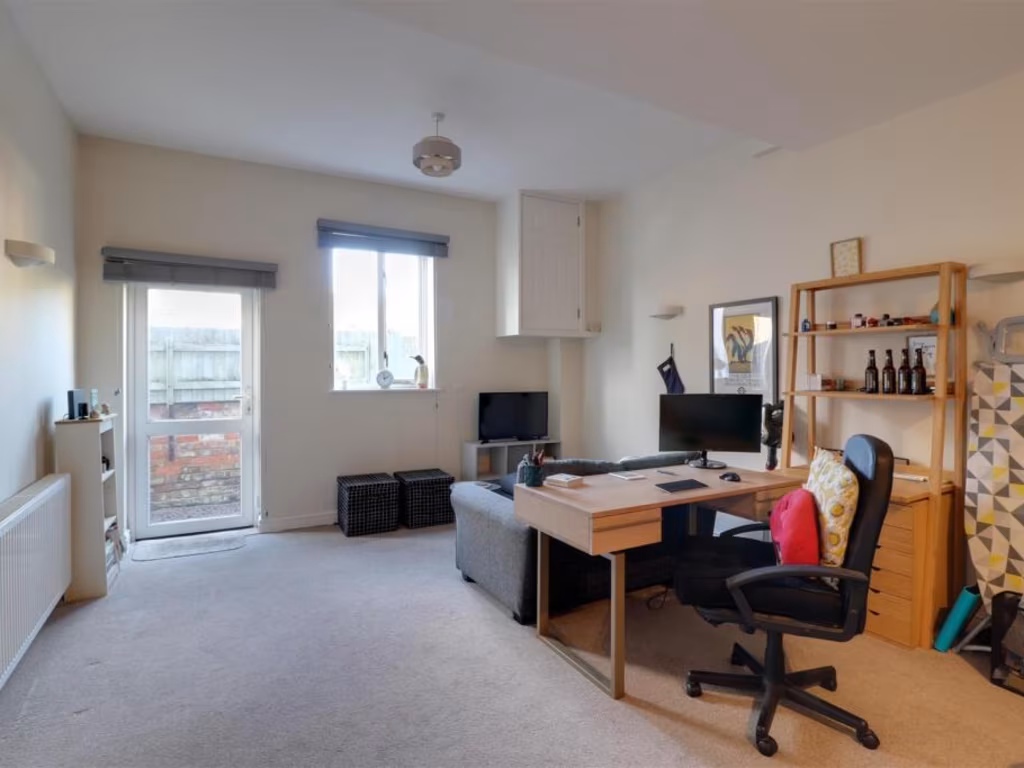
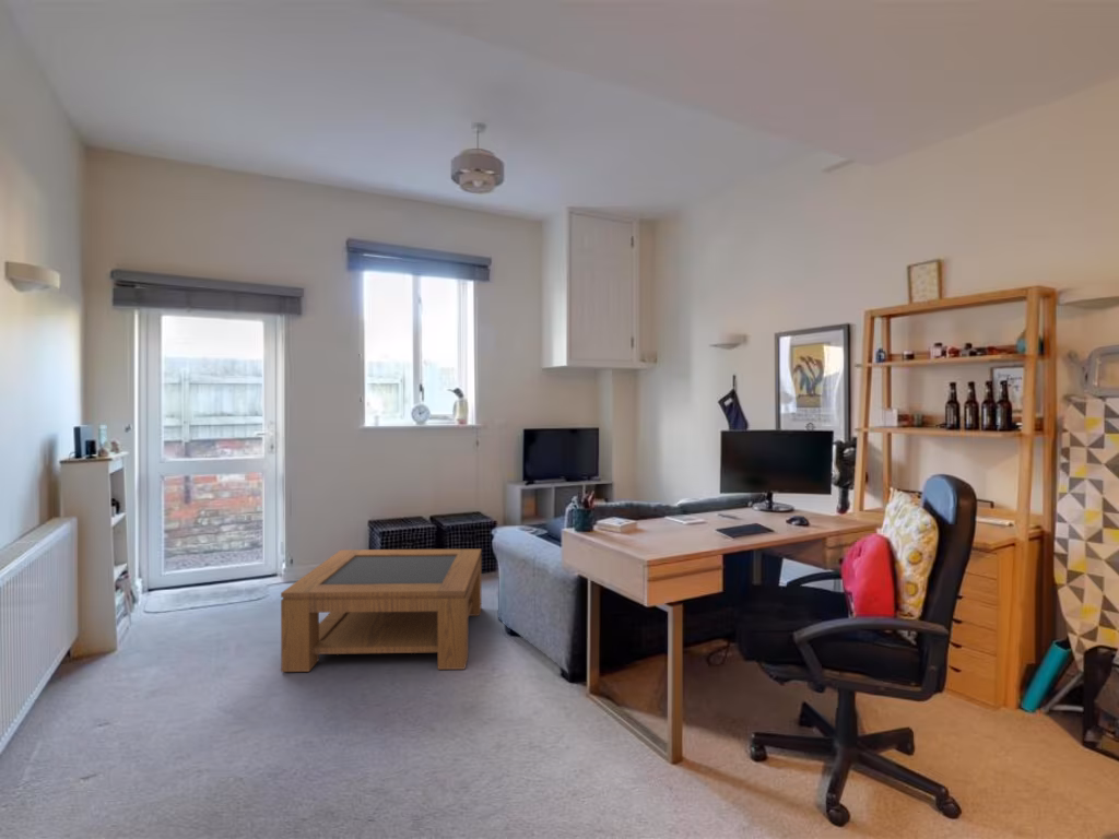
+ coffee table [280,548,482,673]
